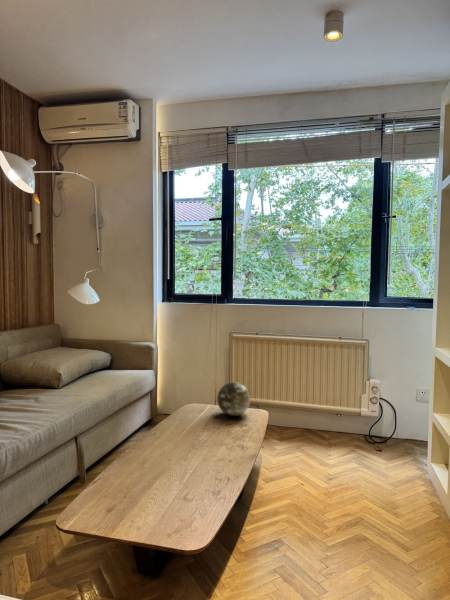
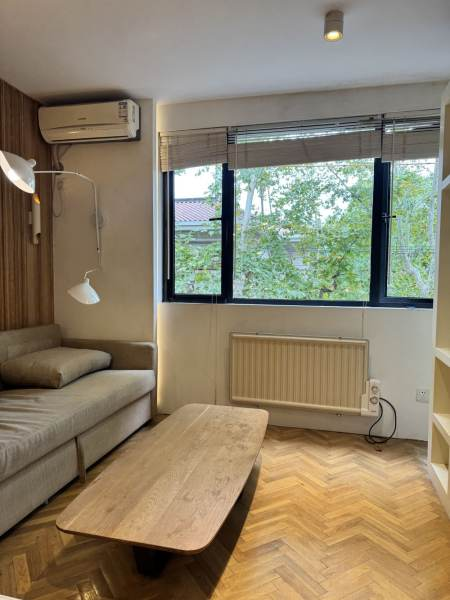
- decorative orb [216,381,251,417]
